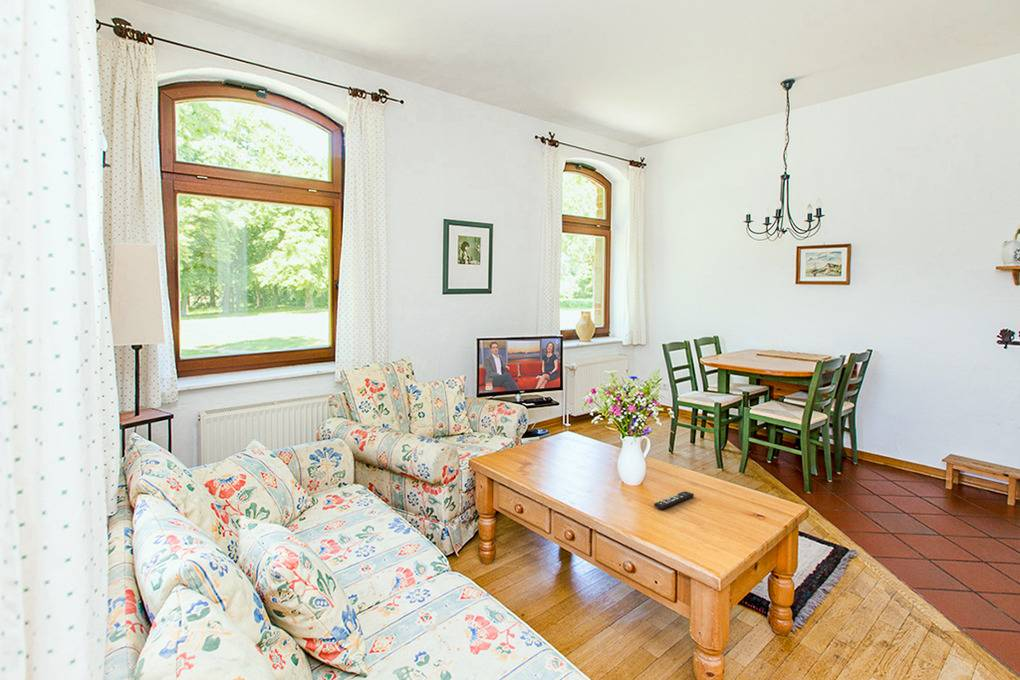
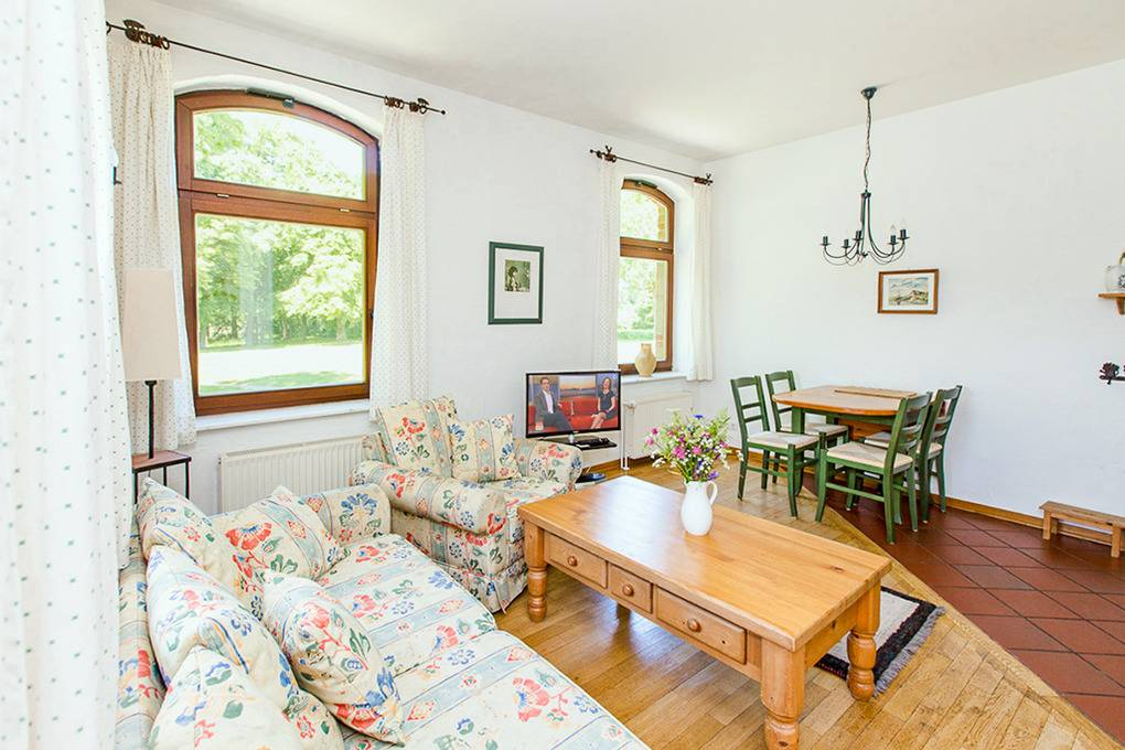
- remote control [653,490,695,510]
